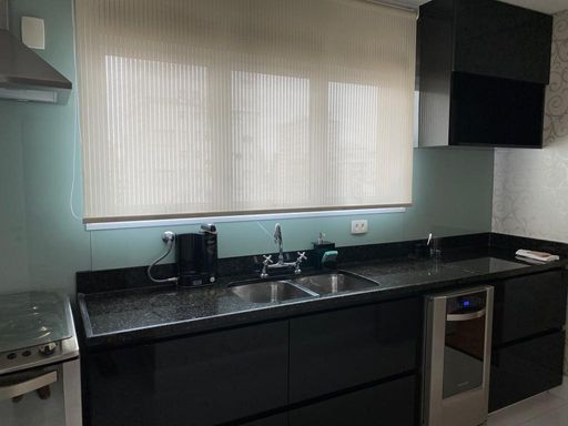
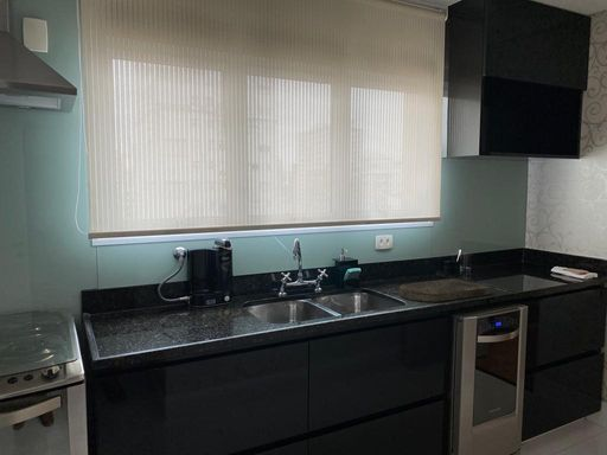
+ cutting board [398,277,492,303]
